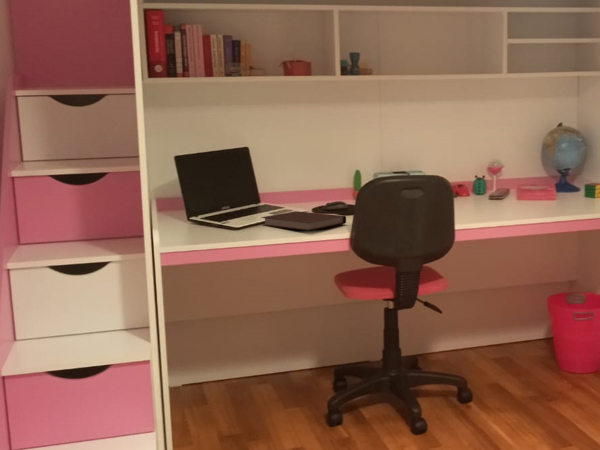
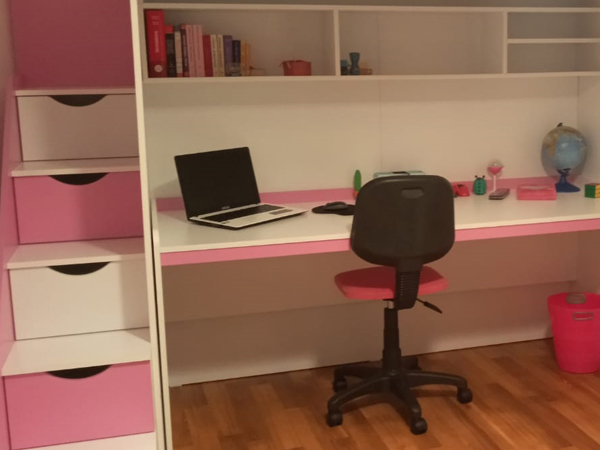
- notebook [260,210,347,232]
